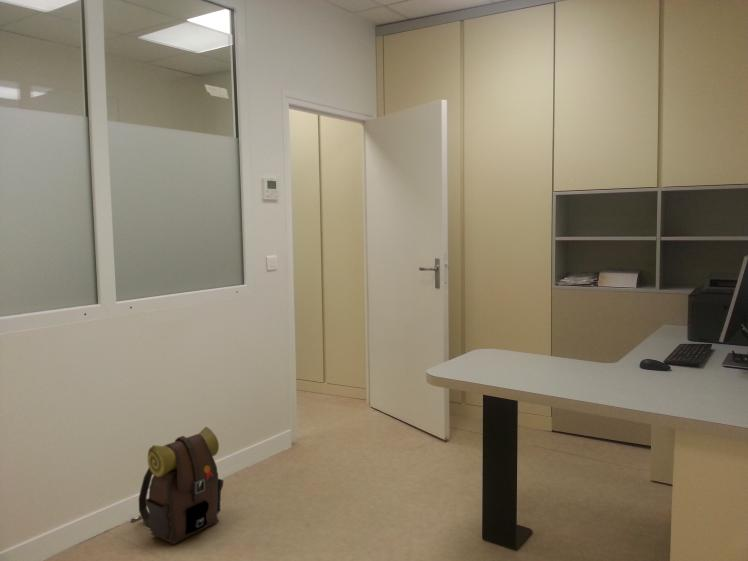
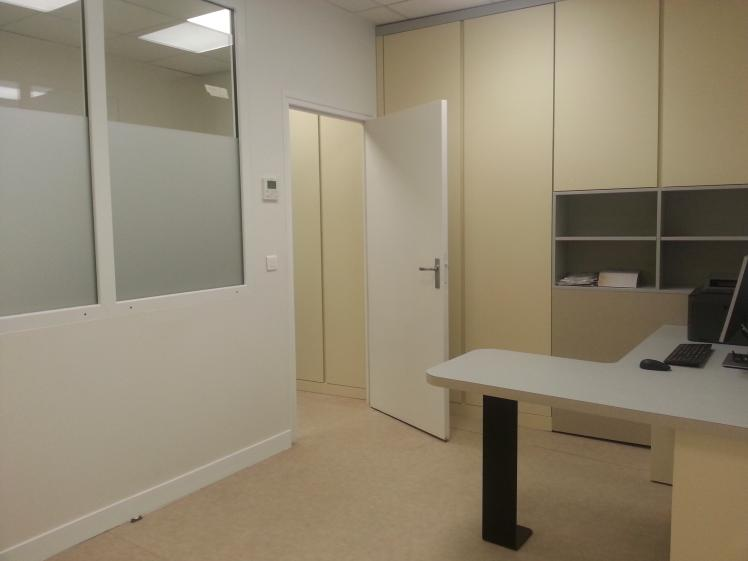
- backpack [138,426,225,545]
